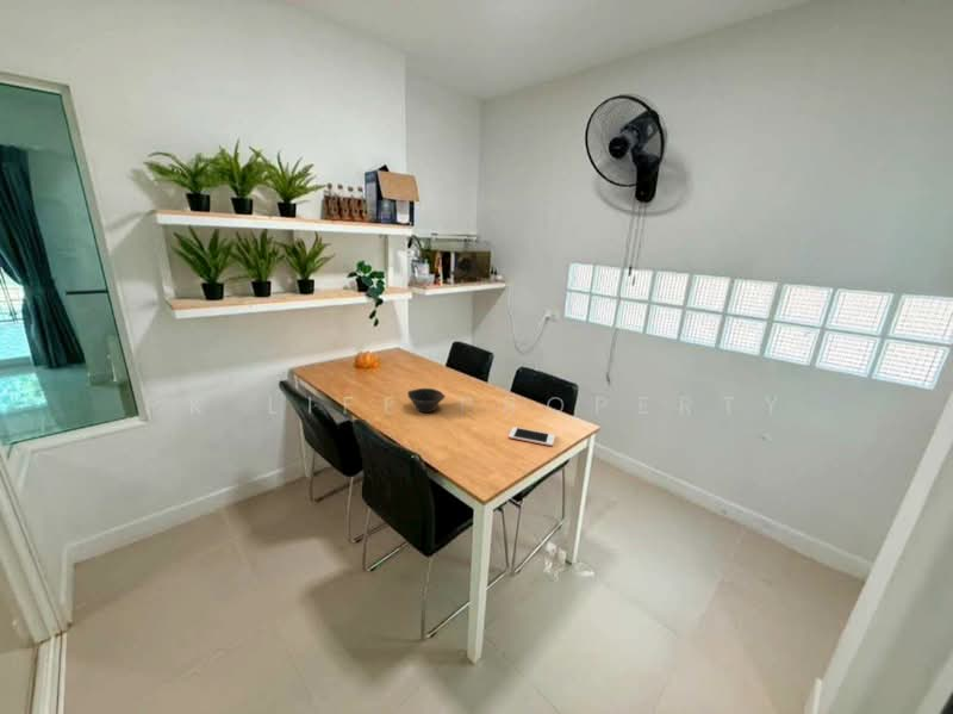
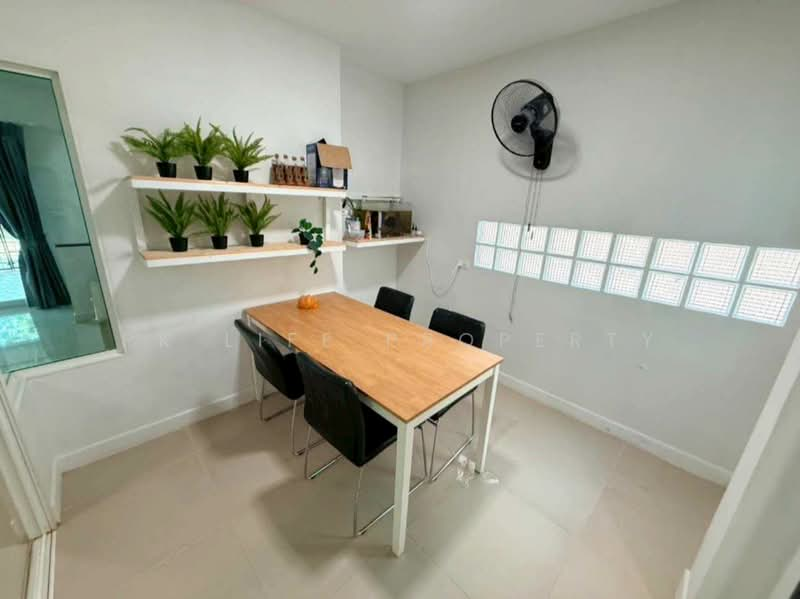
- cell phone [507,426,556,447]
- bowl [406,387,447,414]
